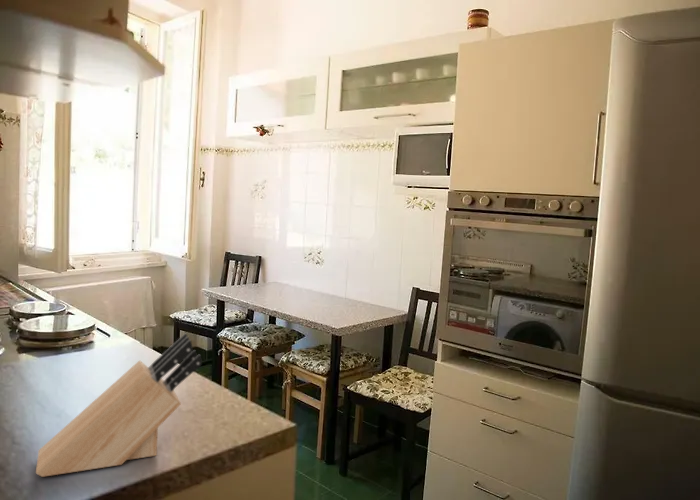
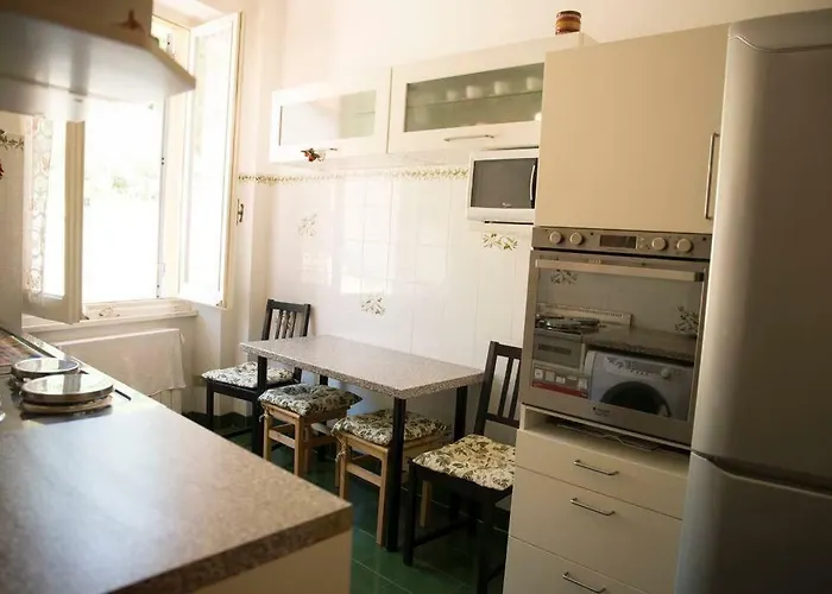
- knife block [35,333,203,478]
